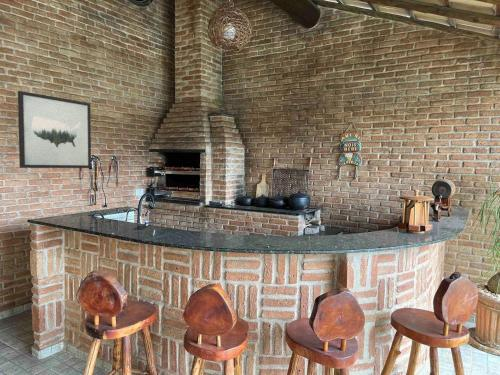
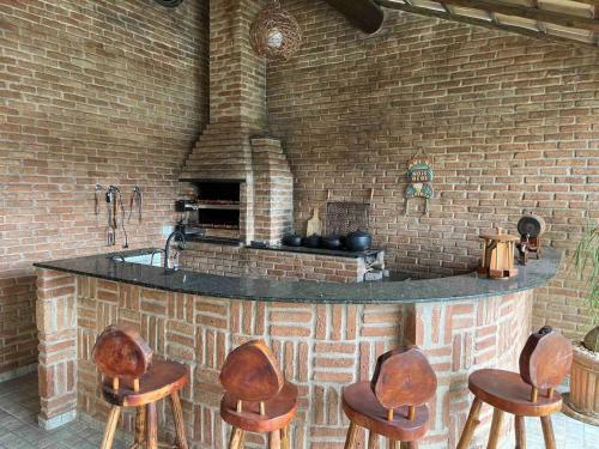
- wall art [17,90,92,169]
